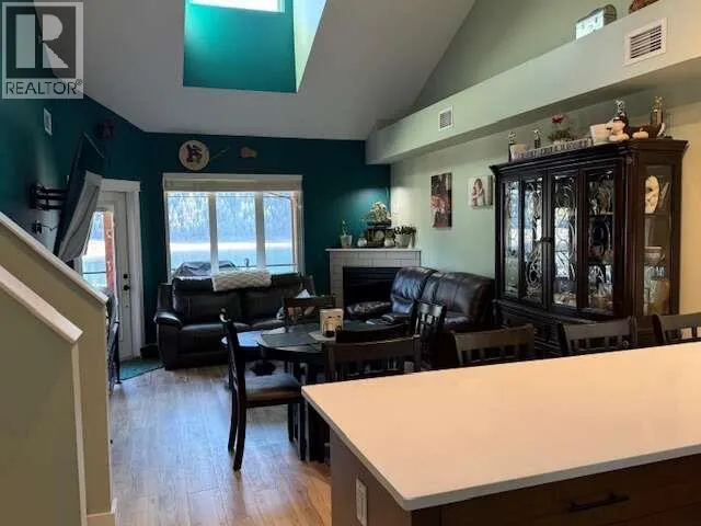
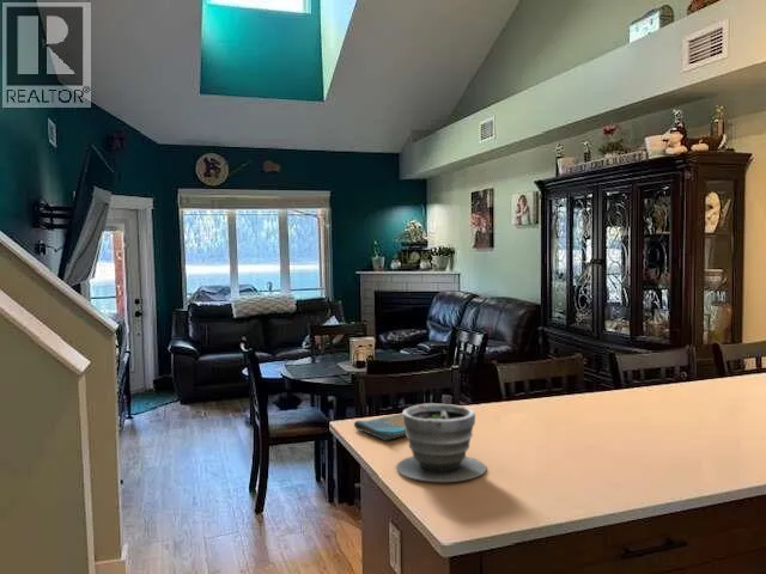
+ dish towel [353,413,407,441]
+ planter [395,403,487,483]
